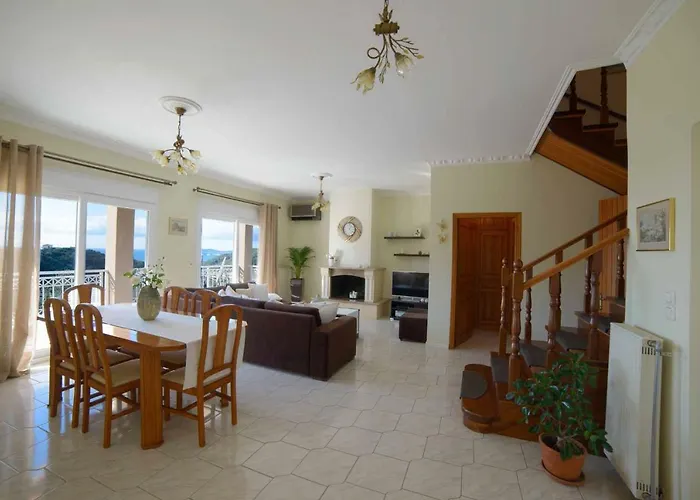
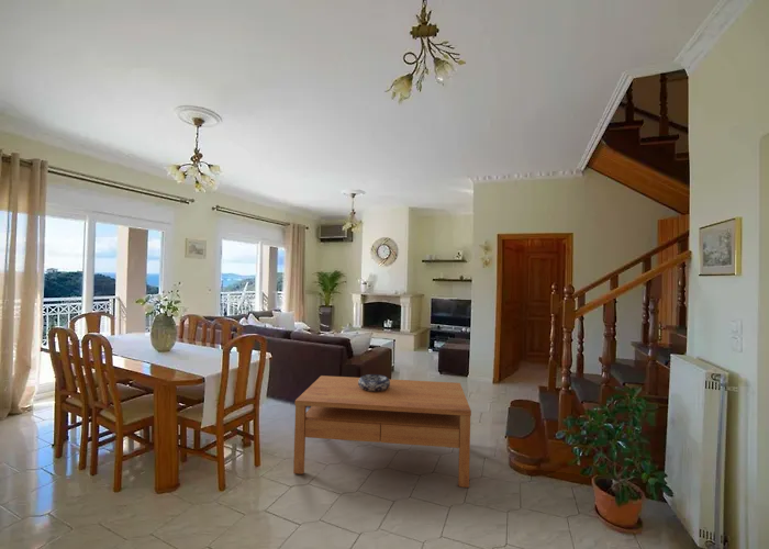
+ decorative bowl [358,373,390,392]
+ coffee table [292,374,472,489]
